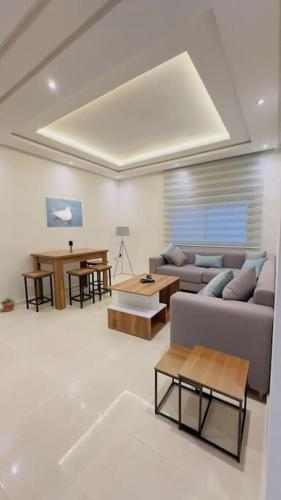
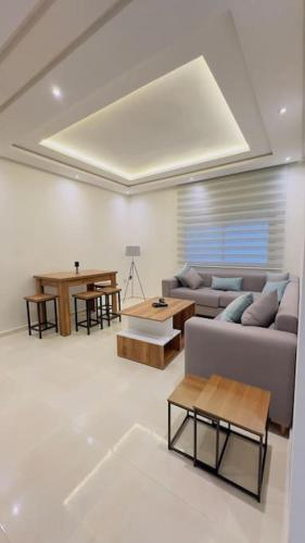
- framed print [43,195,84,229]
- potted plant [0,293,18,313]
